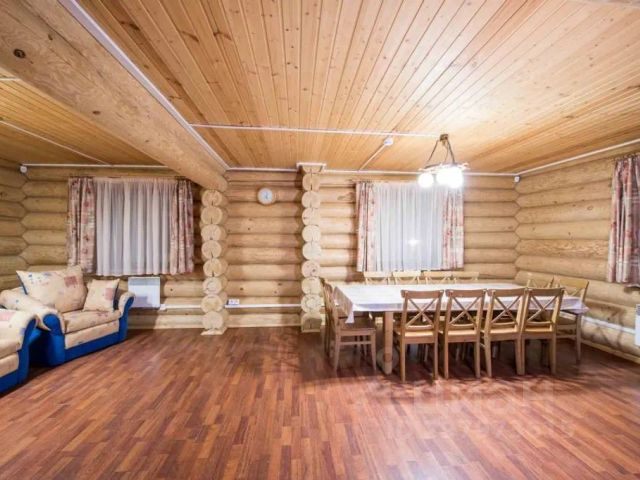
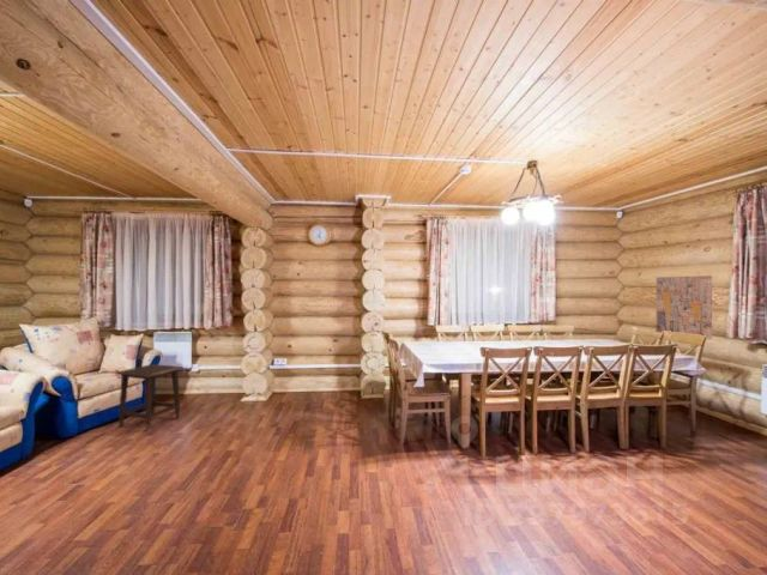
+ wall art [656,274,713,340]
+ side table [114,363,185,432]
